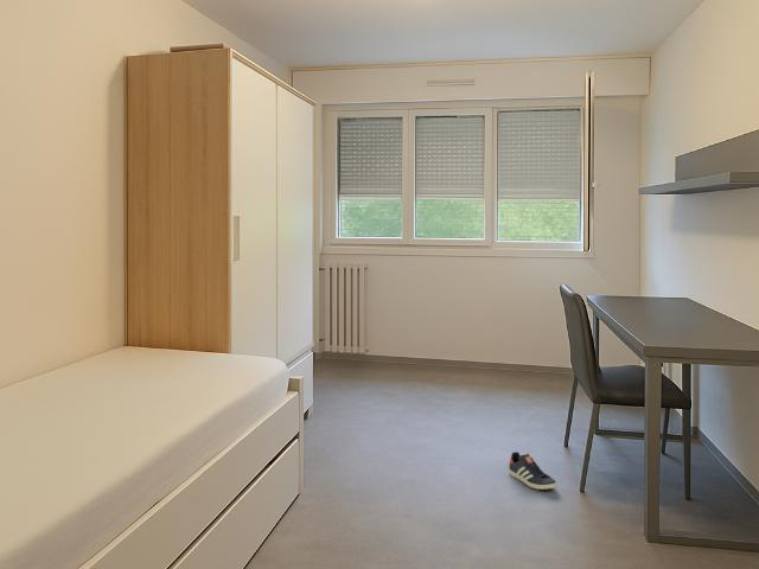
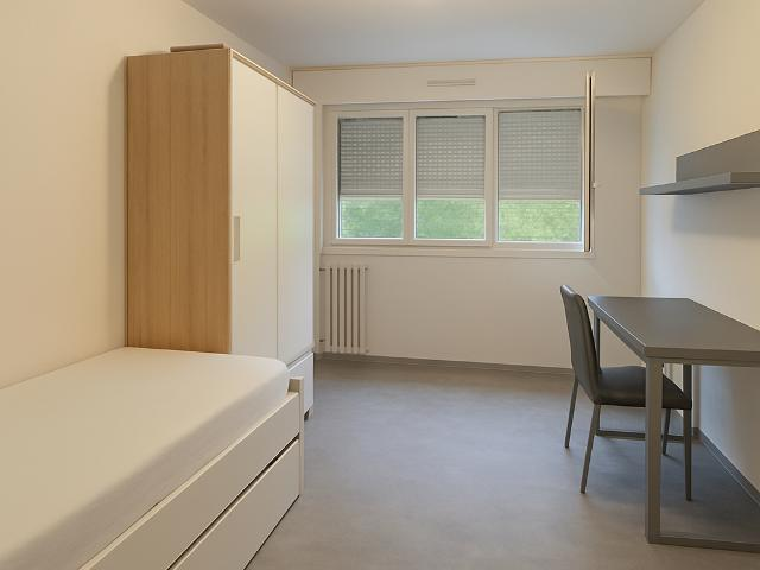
- sneaker [508,450,557,491]
